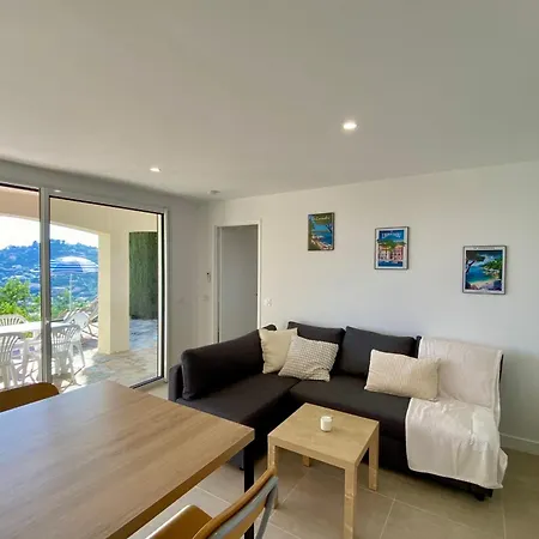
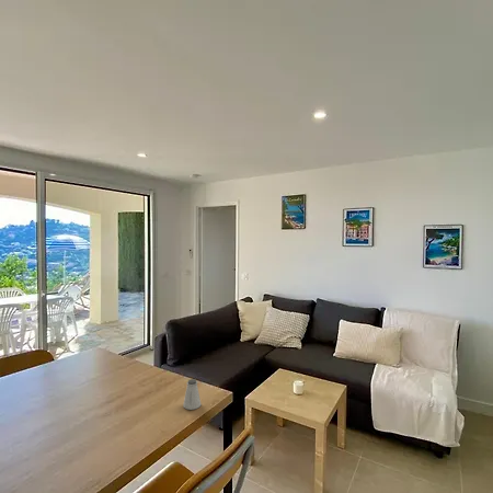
+ saltshaker [182,378,203,411]
